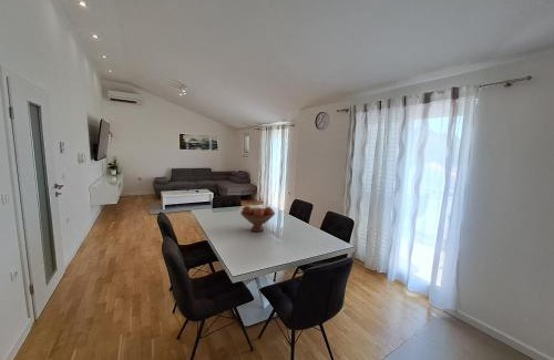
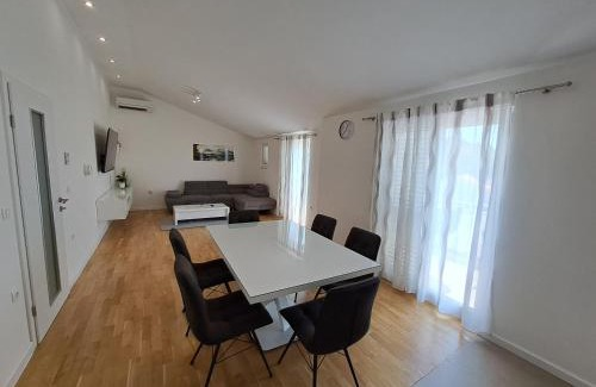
- fruit bowl [239,205,276,233]
